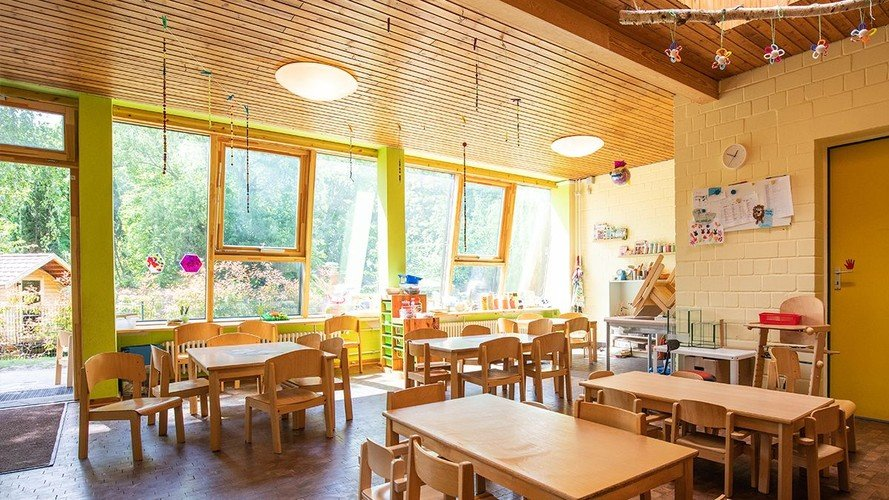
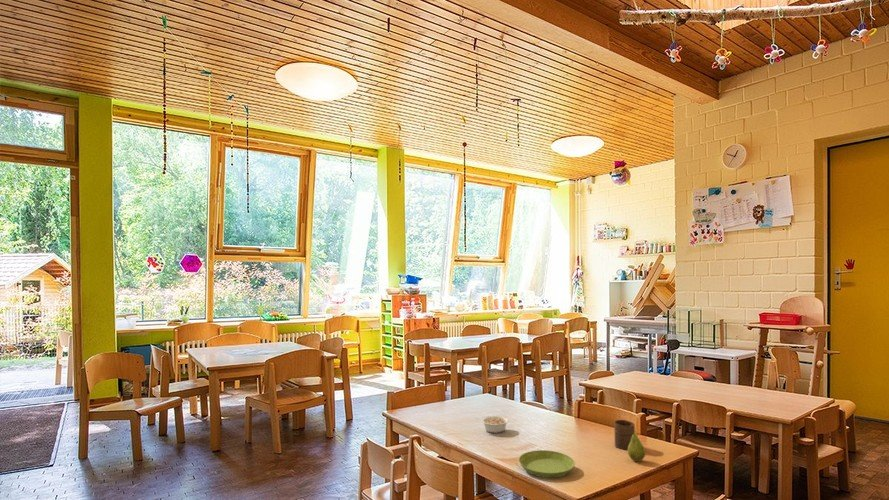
+ saucer [518,449,576,479]
+ legume [475,415,510,434]
+ cup [613,419,636,451]
+ fruit [627,431,646,462]
